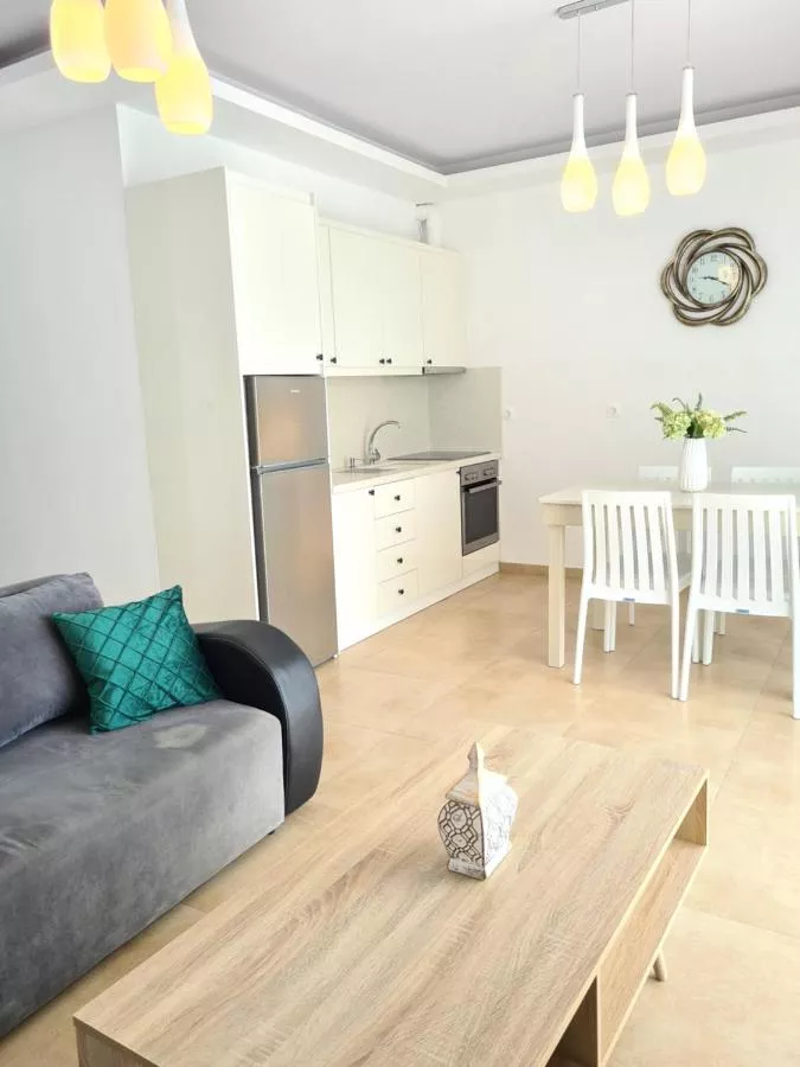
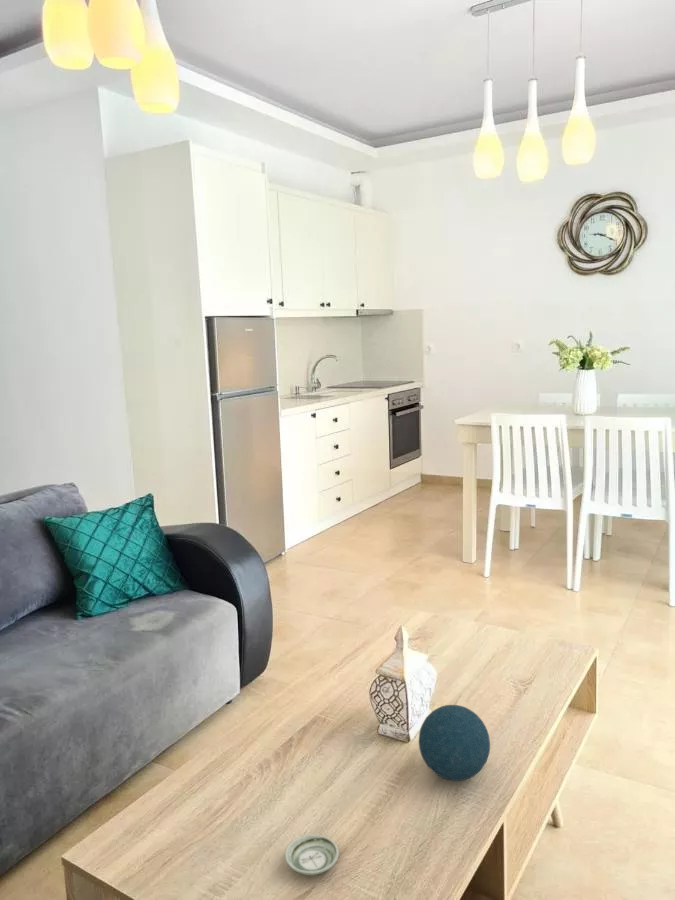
+ saucer [284,833,340,876]
+ decorative orb [418,704,491,782]
